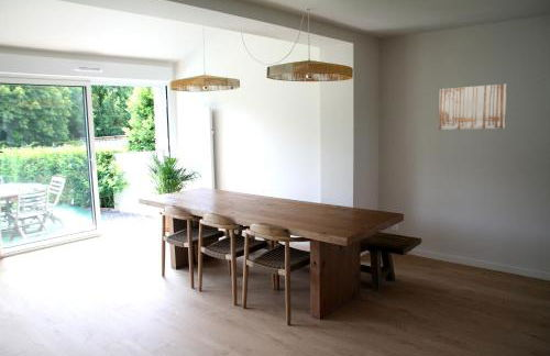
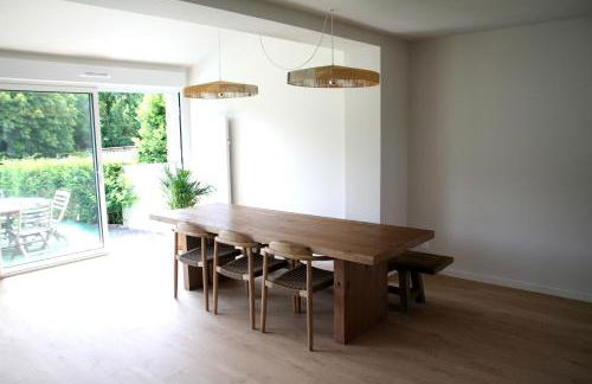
- wall art [438,82,508,131]
